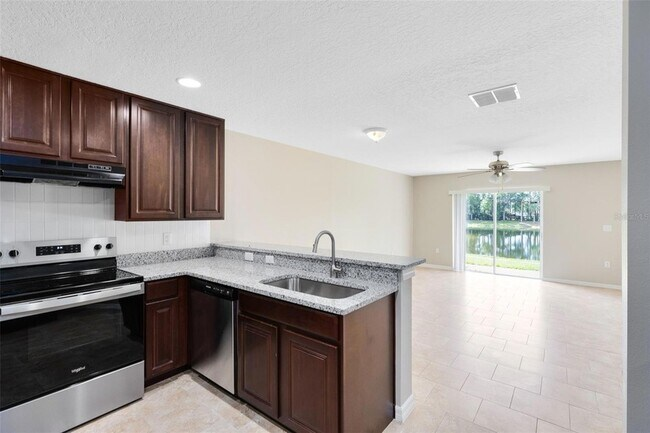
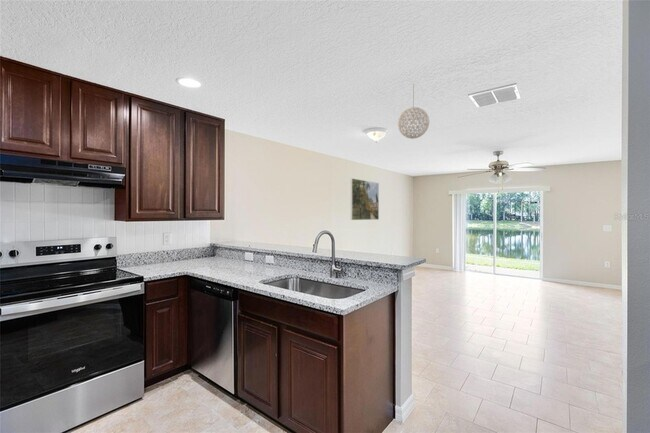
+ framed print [350,177,380,221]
+ pendant light [397,83,430,140]
